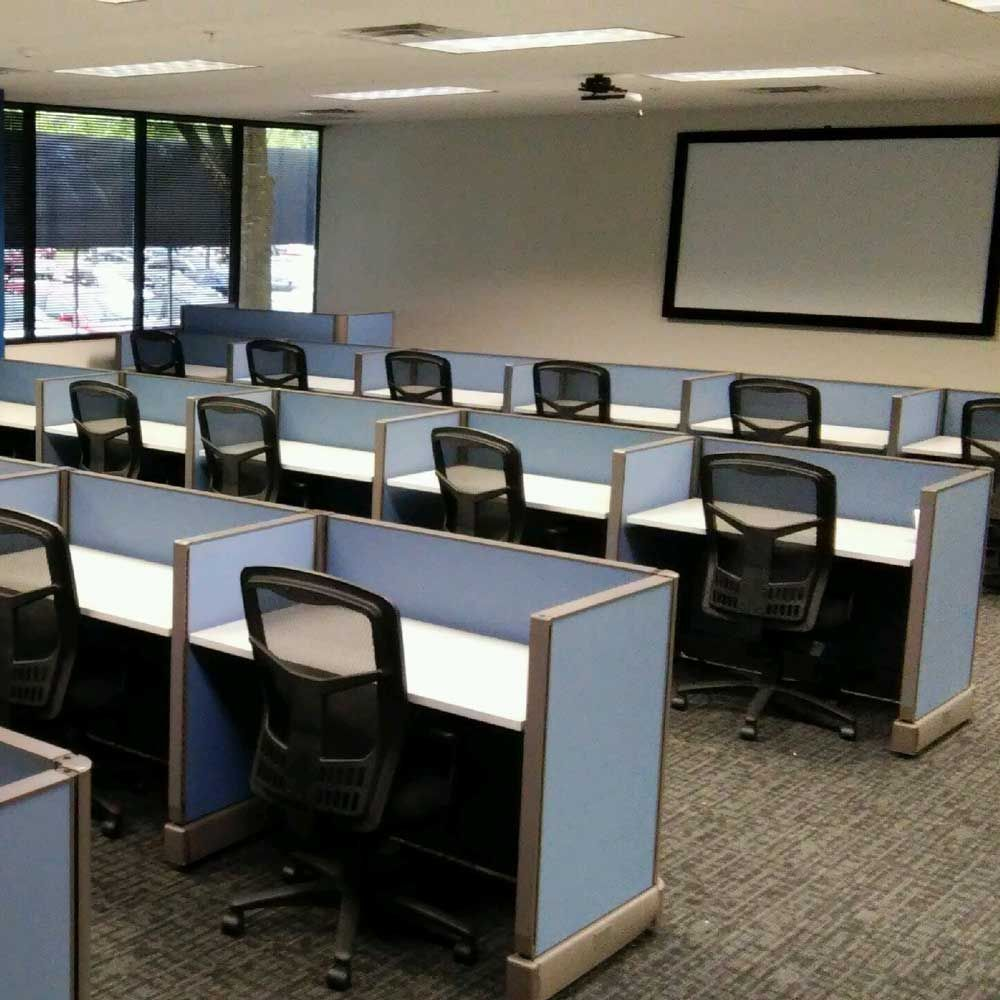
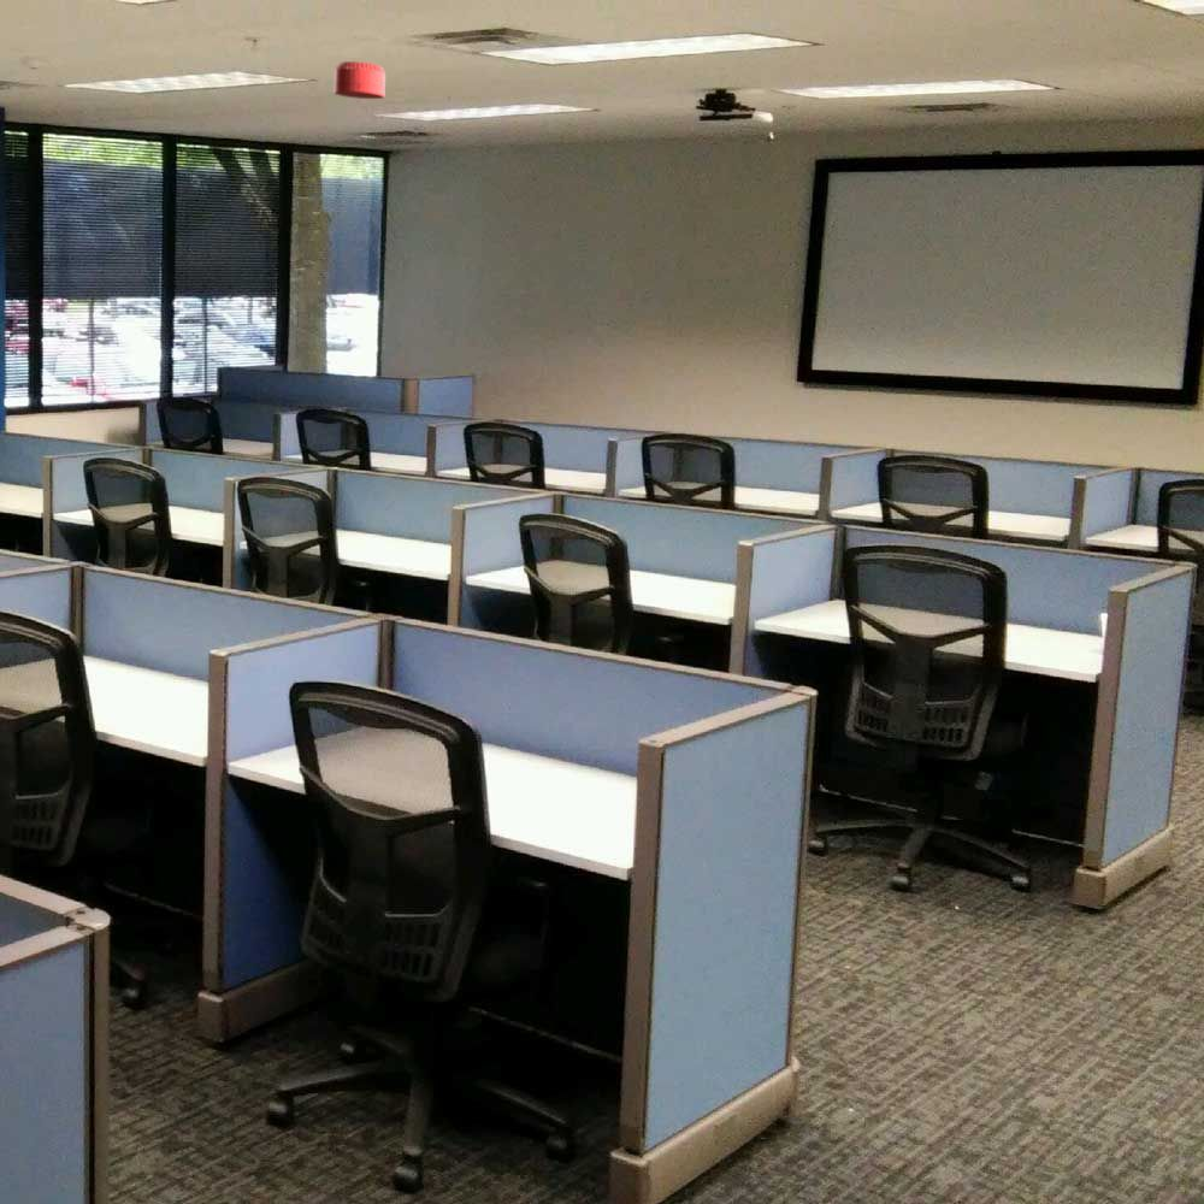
+ smoke detector [334,60,386,100]
